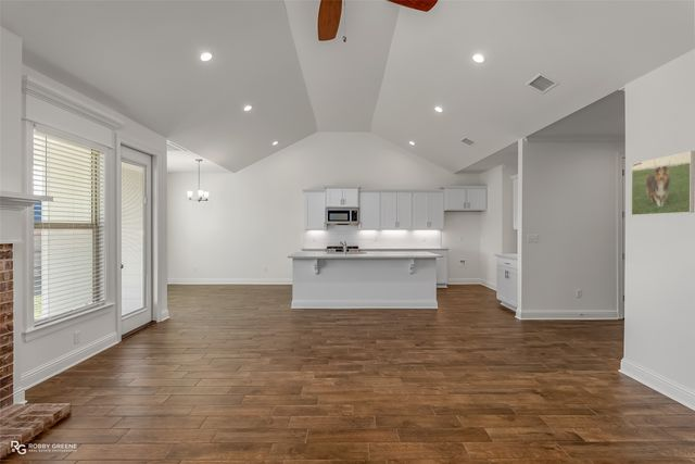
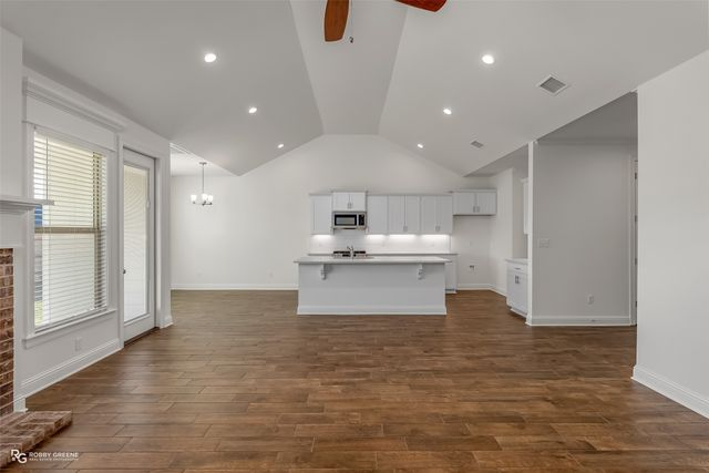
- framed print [630,150,695,216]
